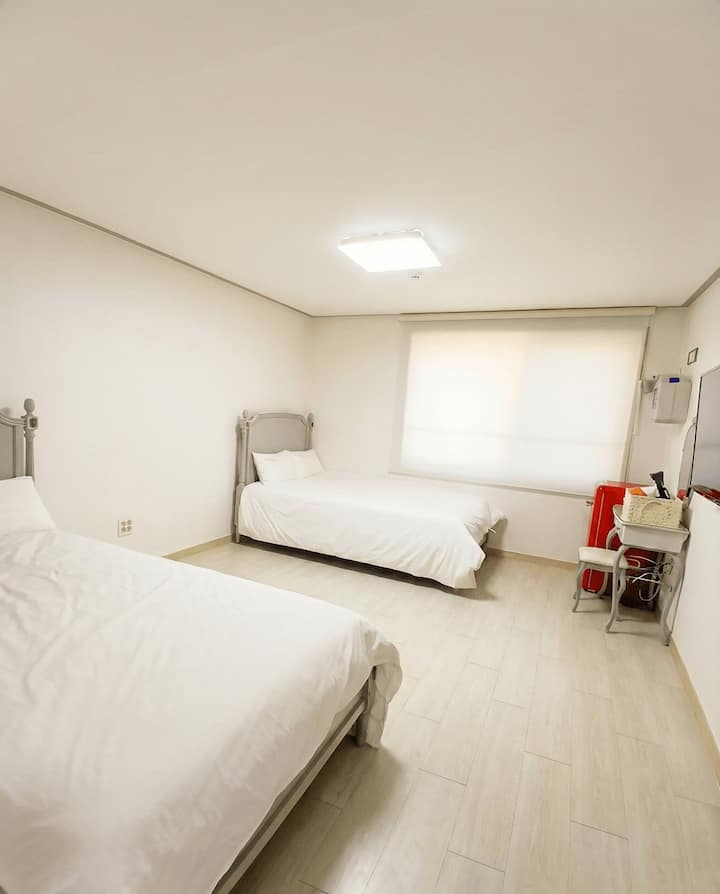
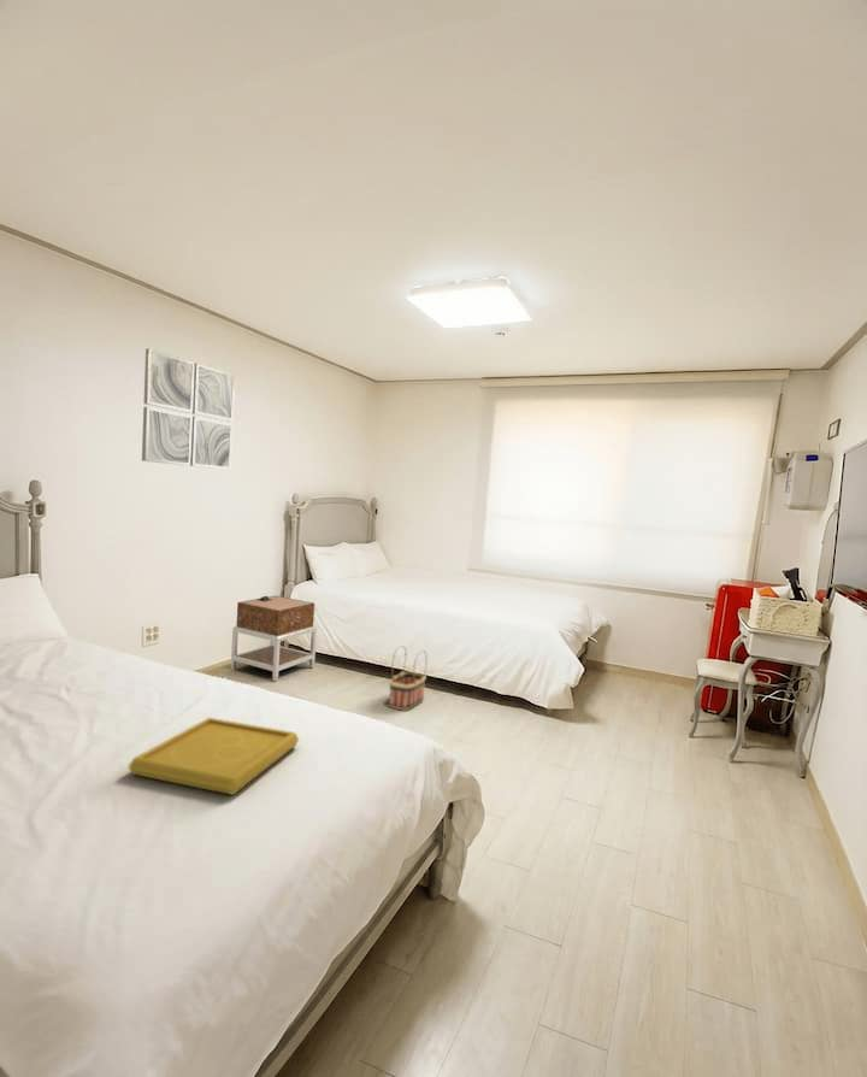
+ wall art [141,347,236,471]
+ basket [388,645,429,712]
+ serving tray [128,717,300,796]
+ nightstand [230,594,318,683]
